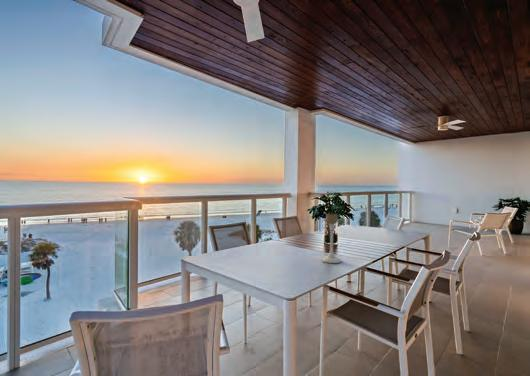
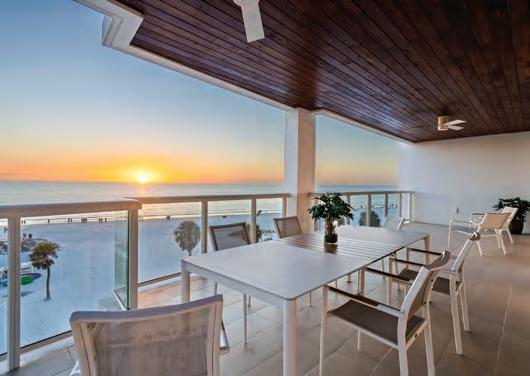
- candle holder [321,213,342,264]
